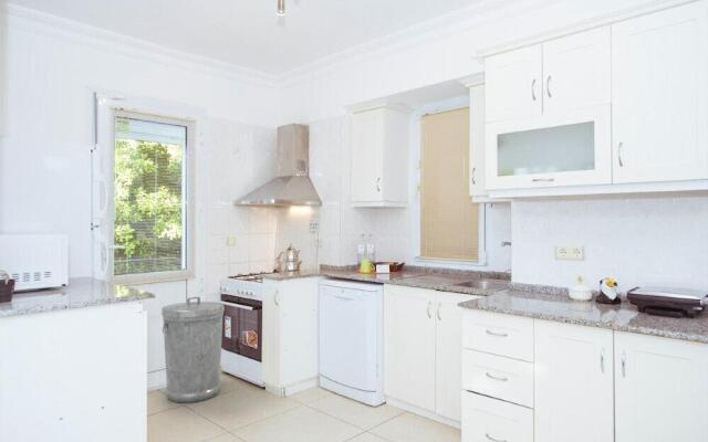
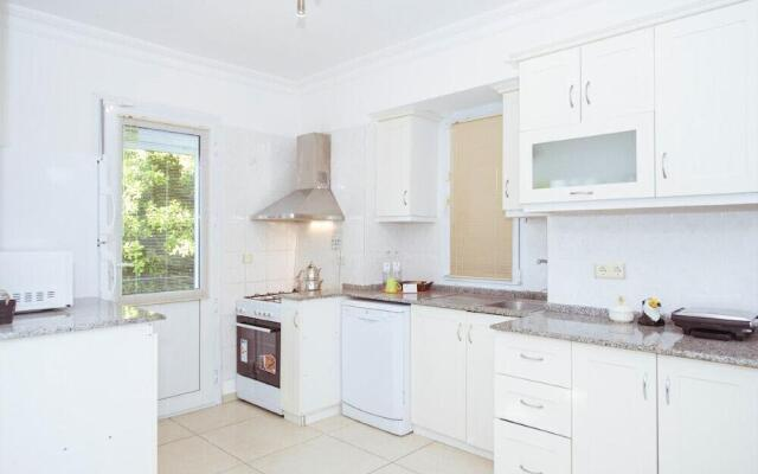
- trash can [160,296,226,404]
